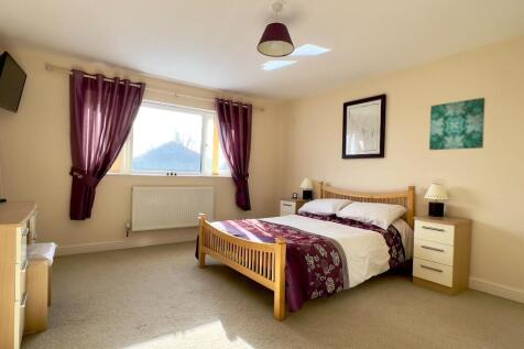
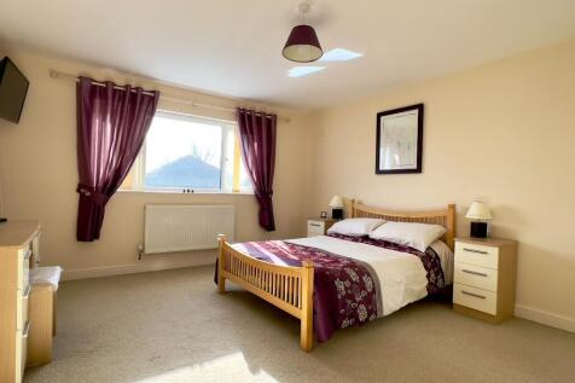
- wall art [428,97,487,151]
